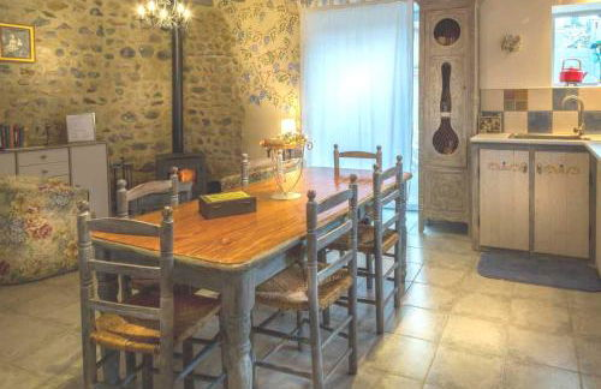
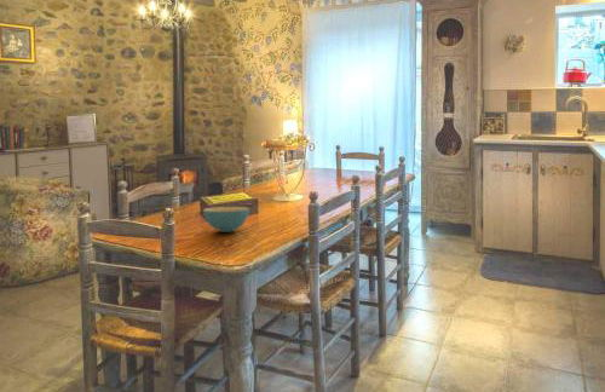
+ cereal bowl [202,206,250,234]
